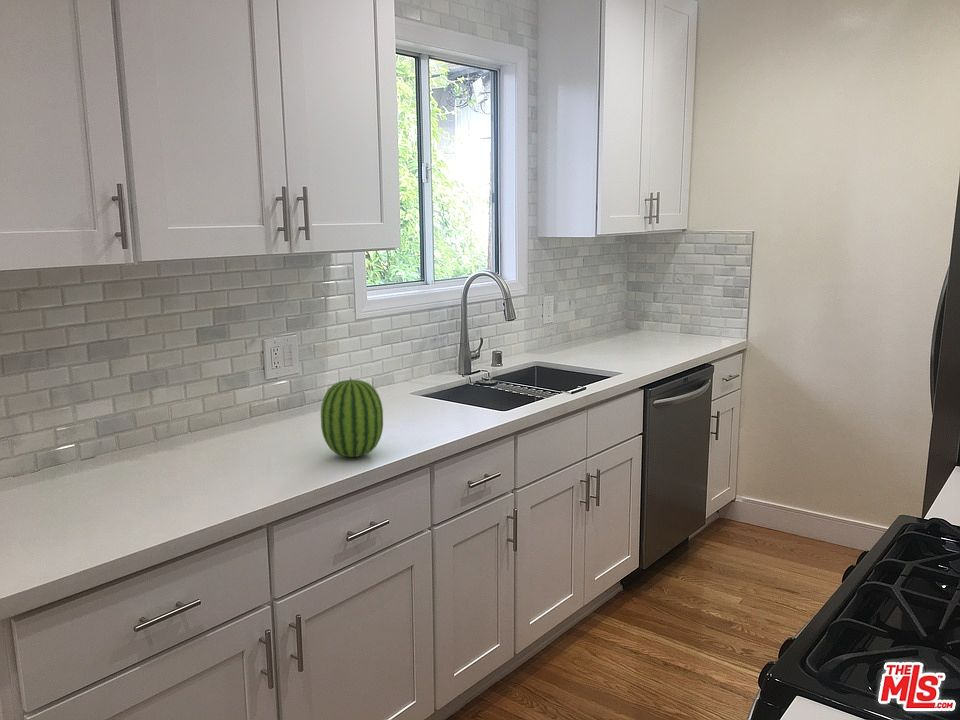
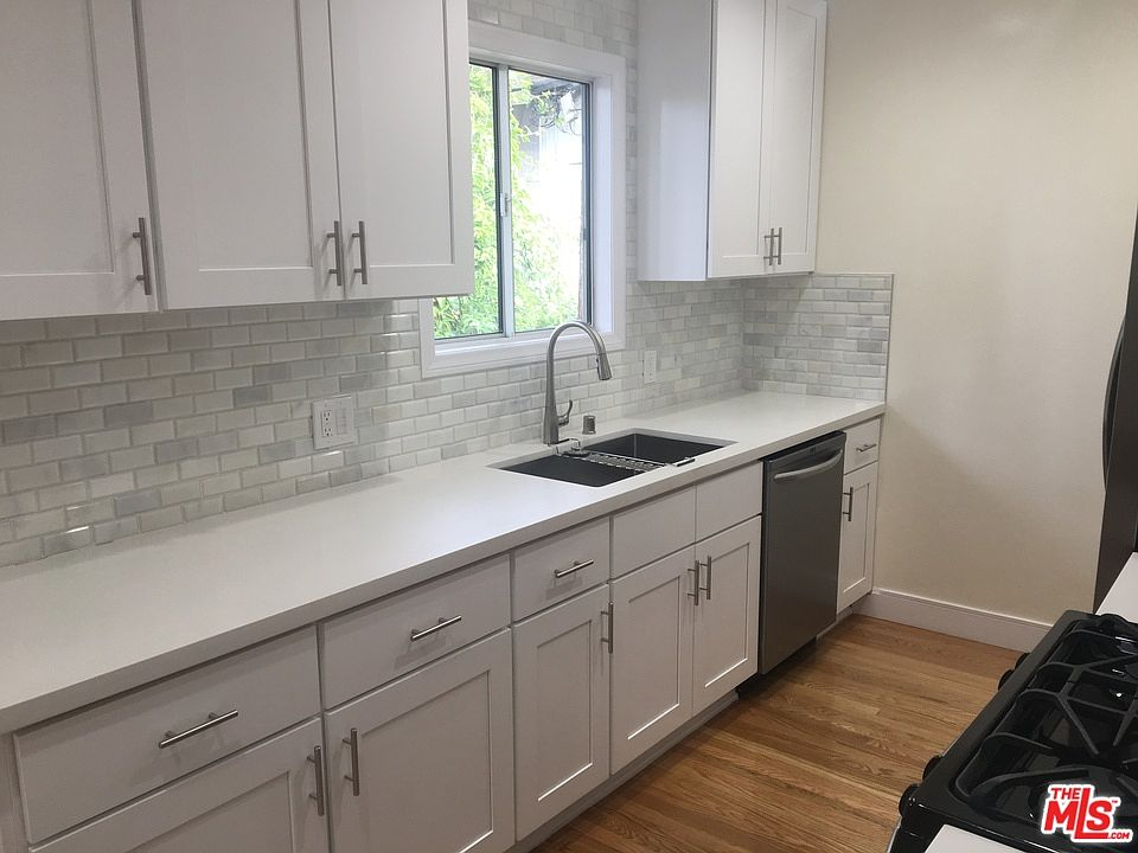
- fruit [320,376,384,458]
